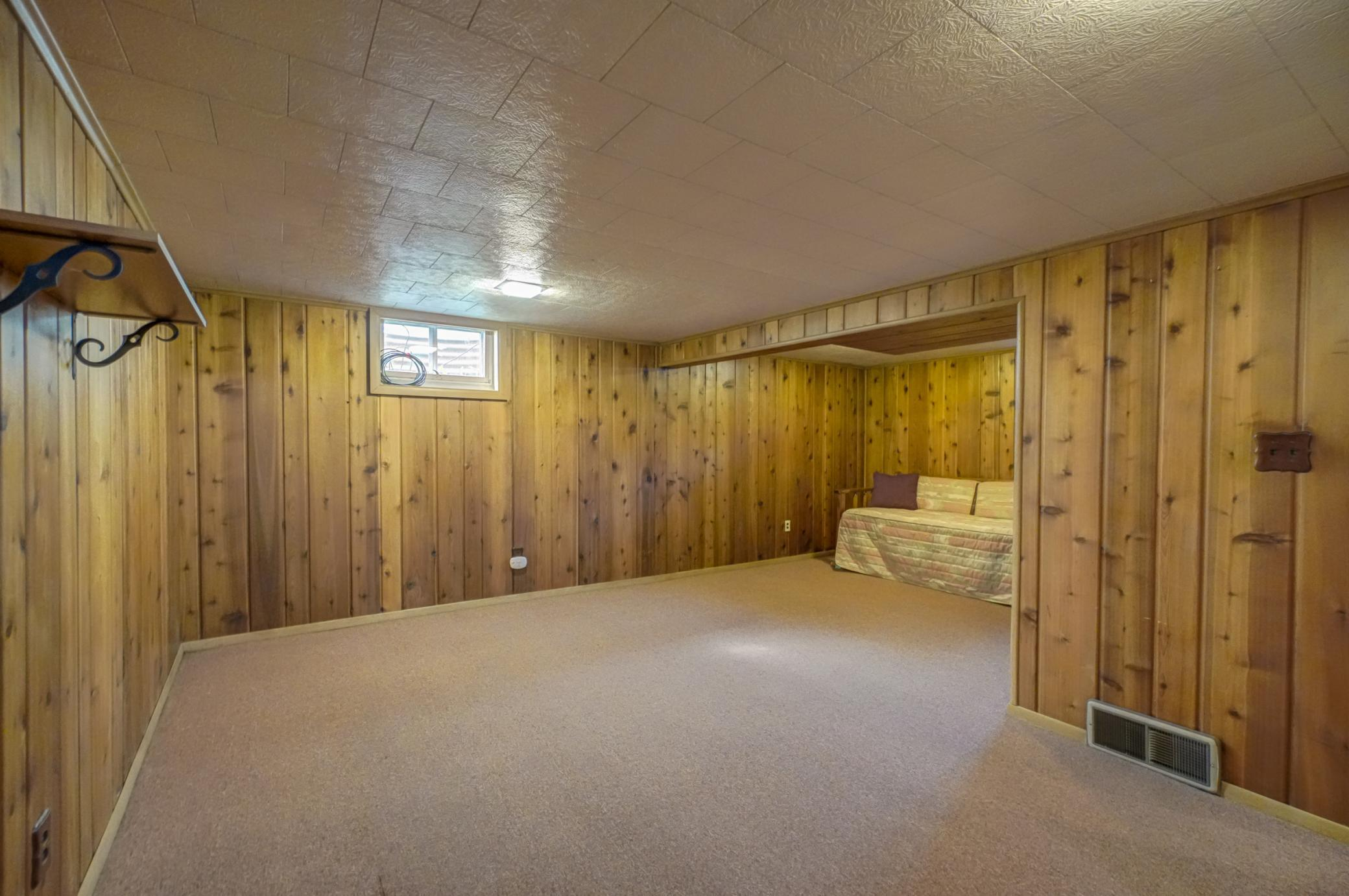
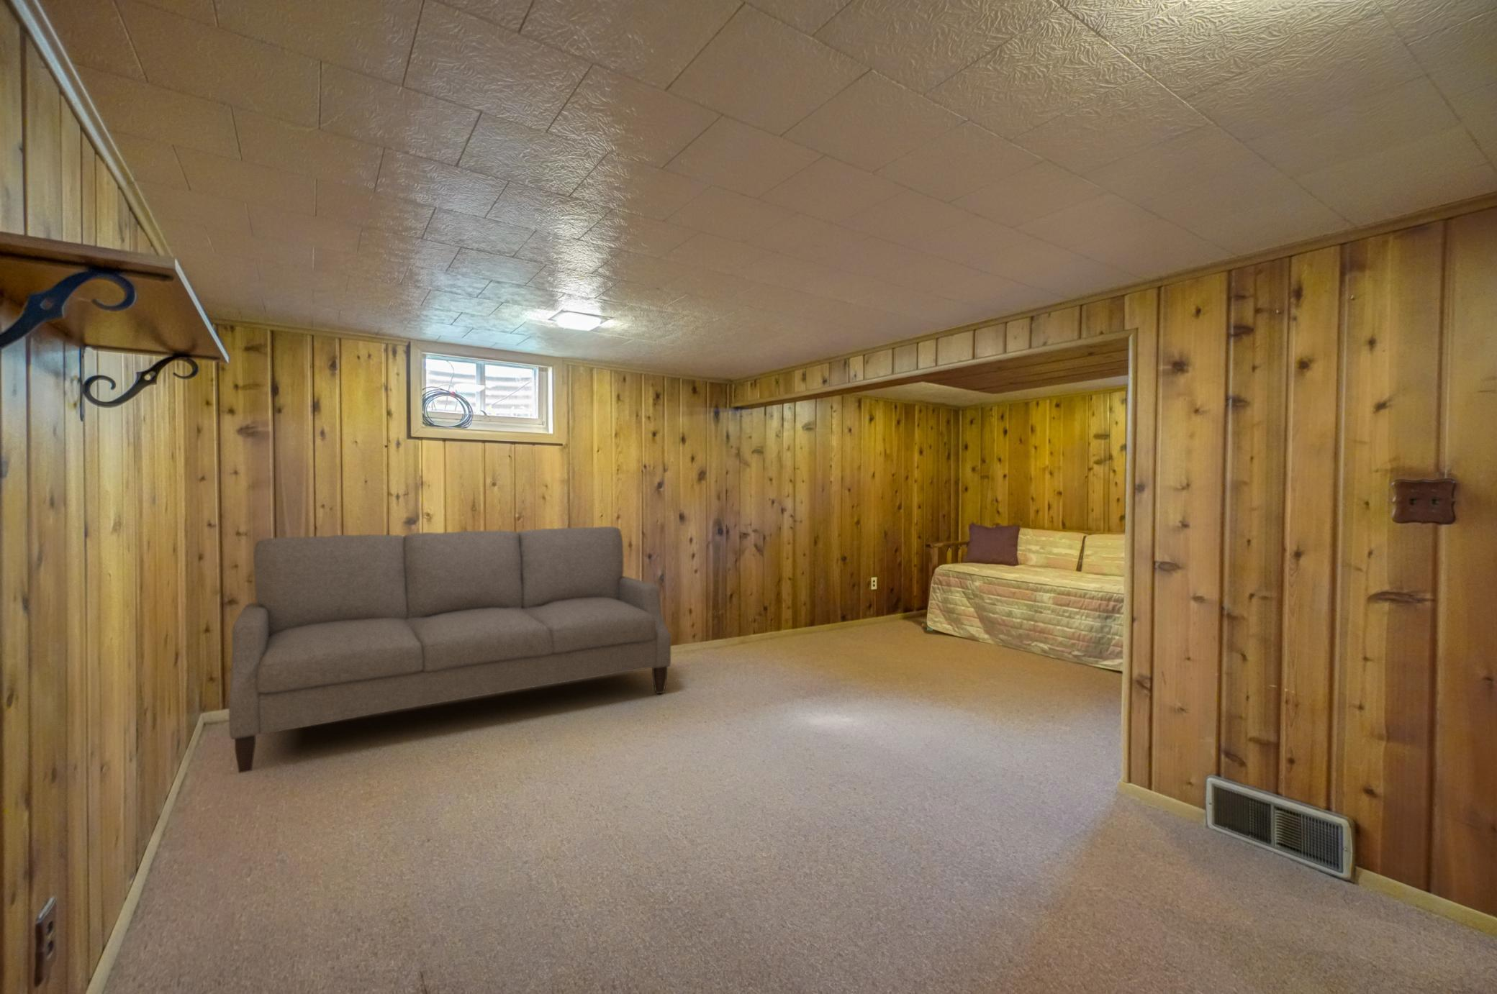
+ sofa [229,526,671,774]
